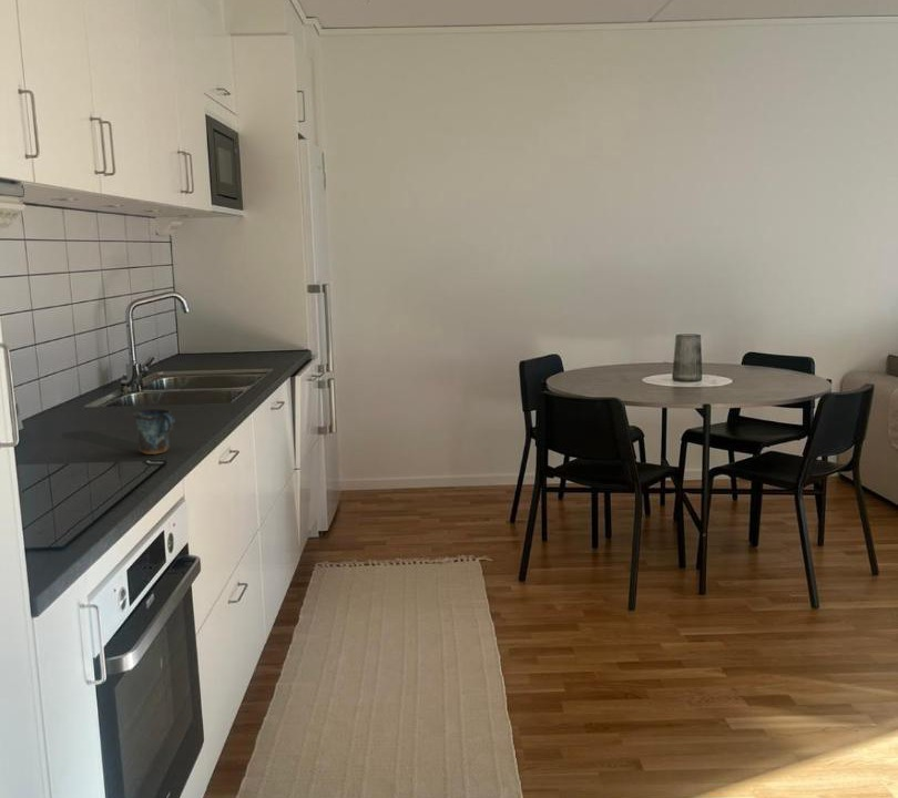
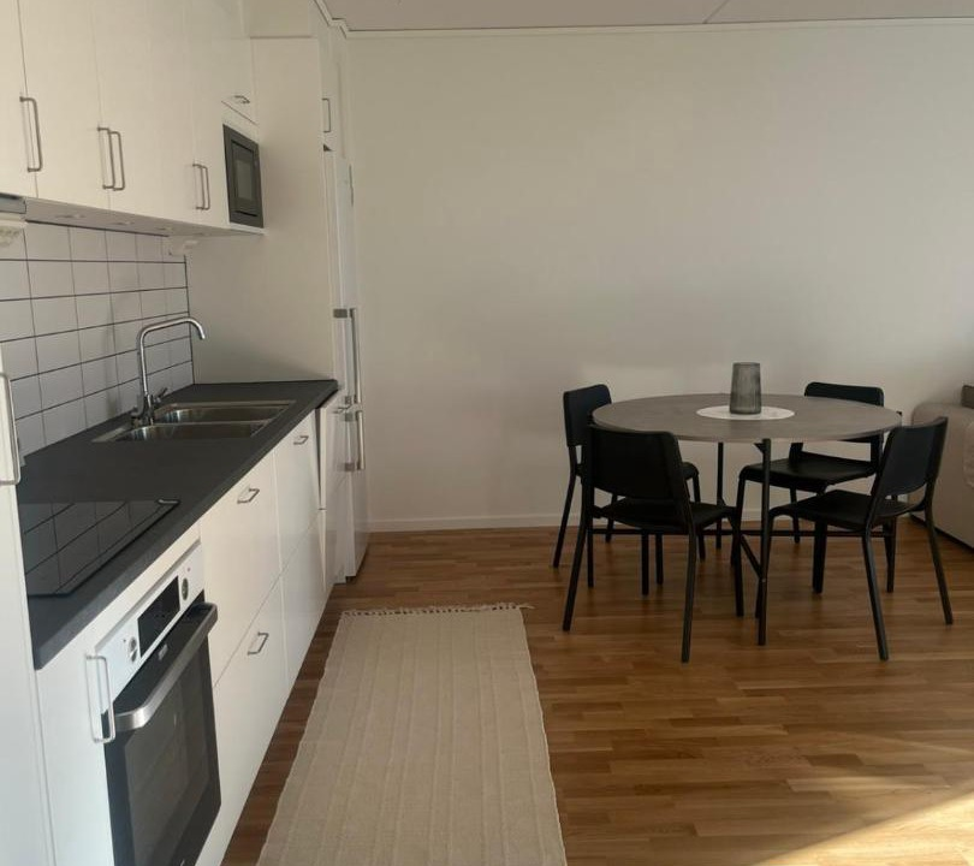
- mug [132,408,176,456]
